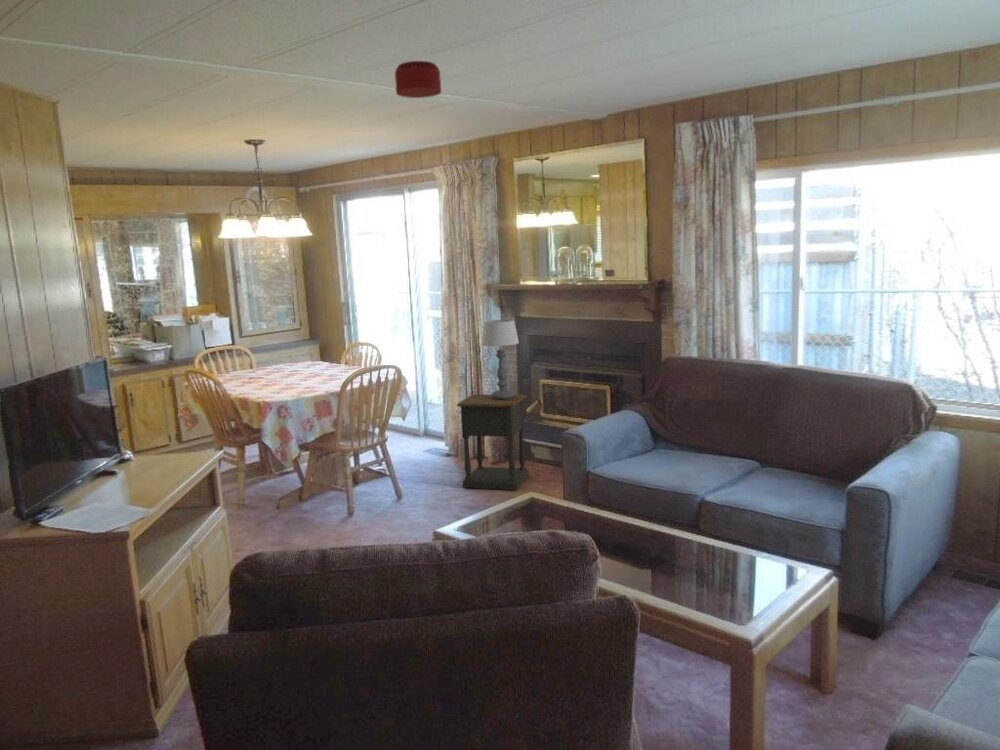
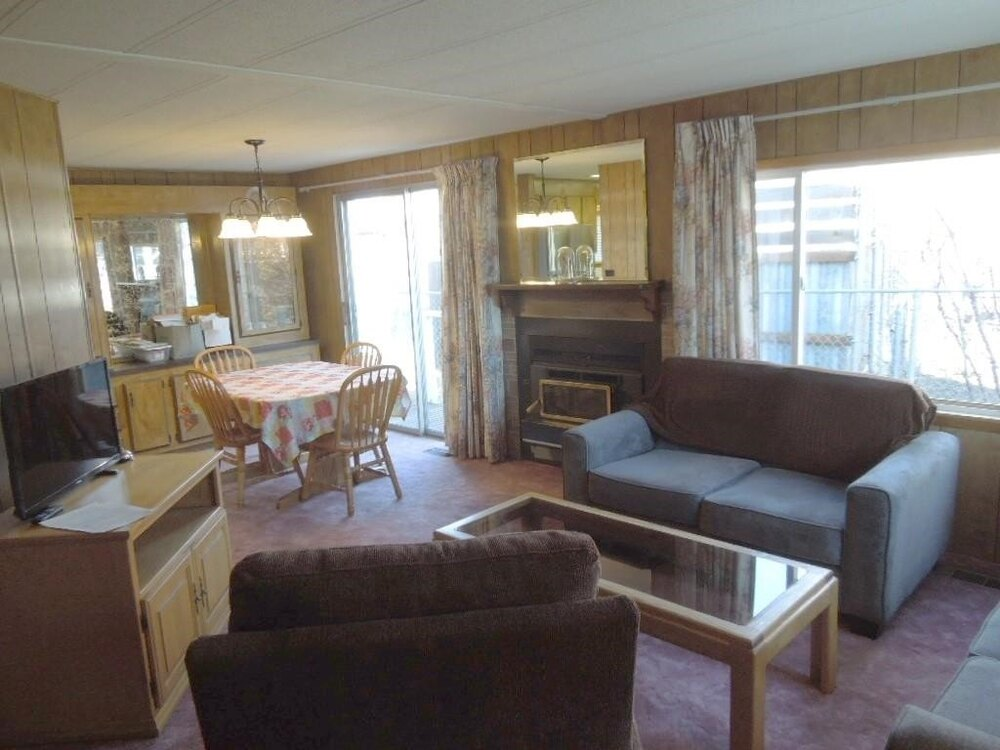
- table lamp [480,319,520,400]
- smoke detector [394,60,442,99]
- nightstand [456,393,530,491]
